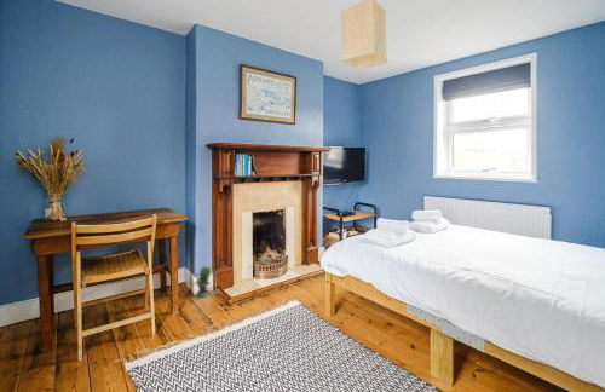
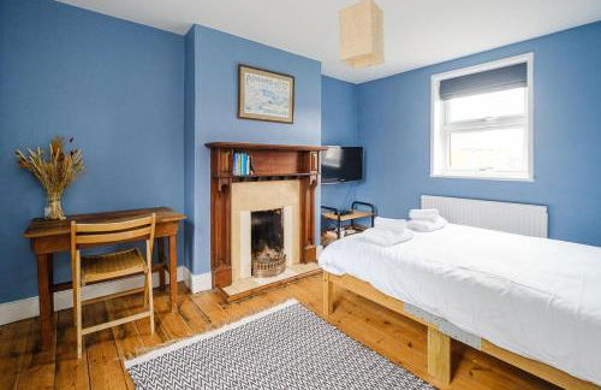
- potted plant [191,264,214,298]
